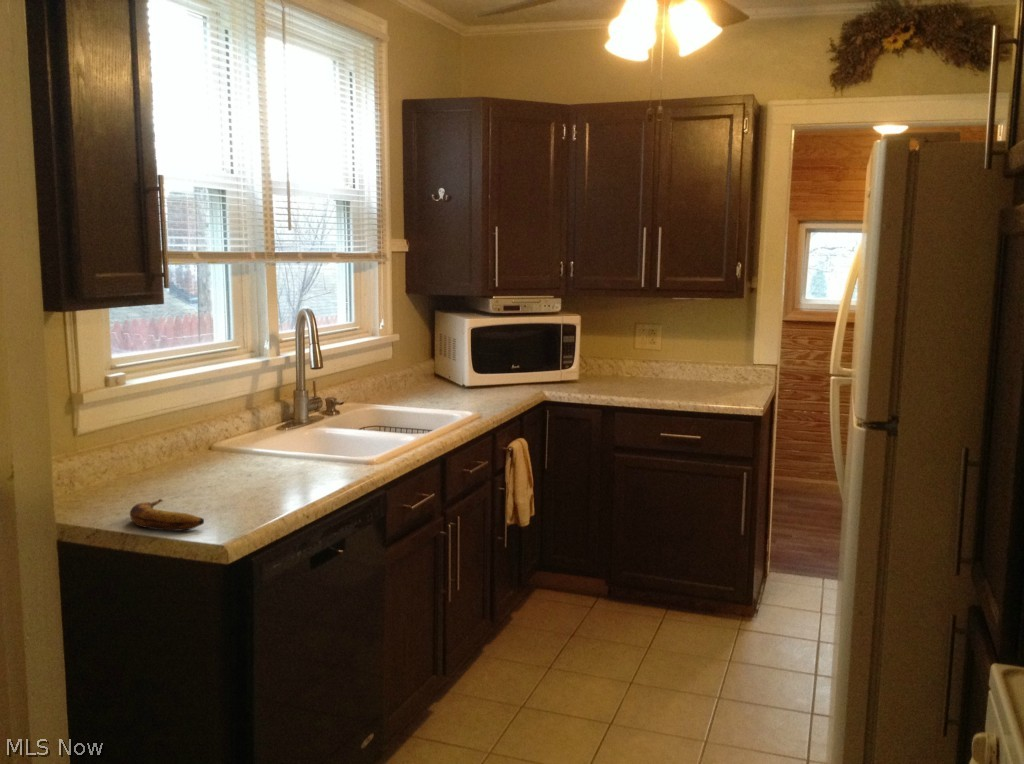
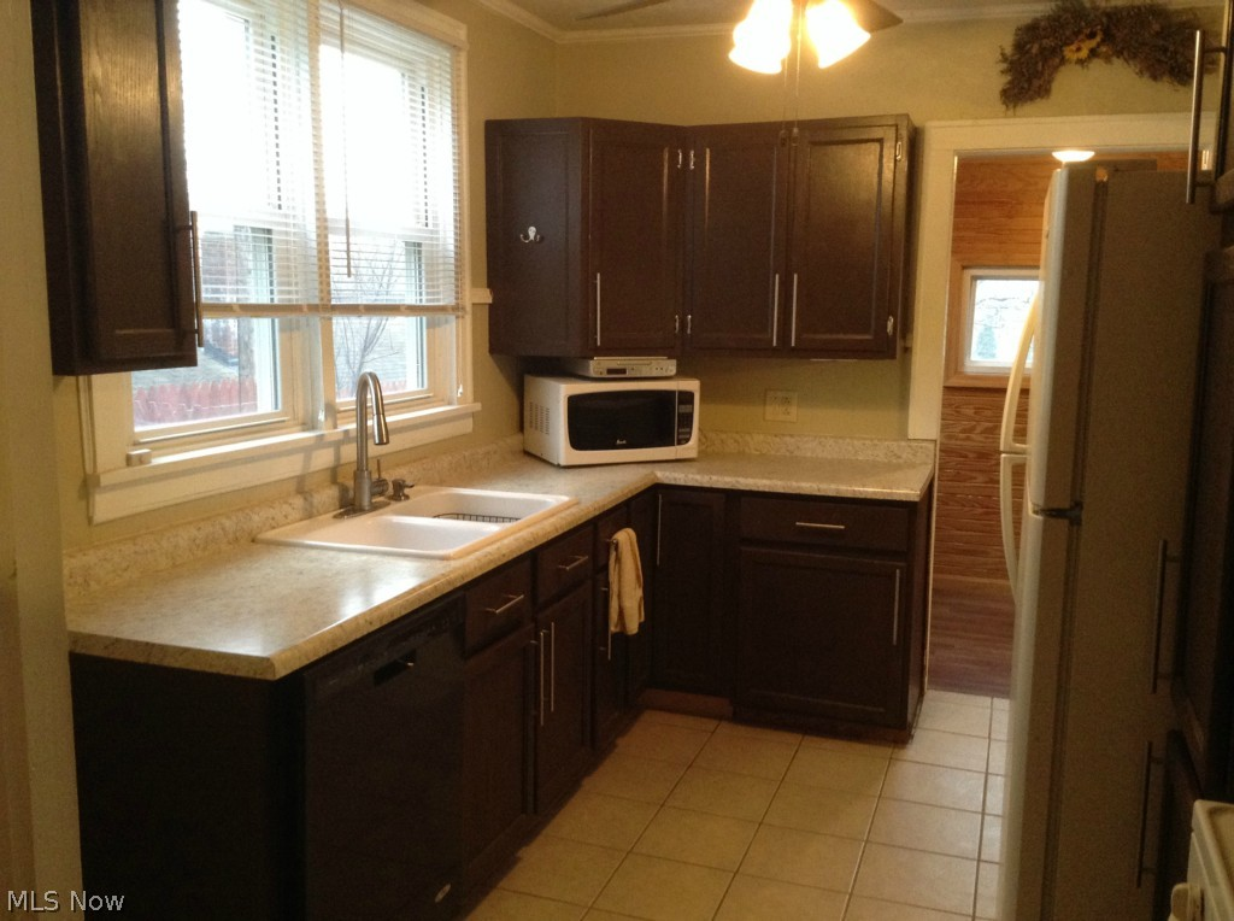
- banana [129,498,205,532]
